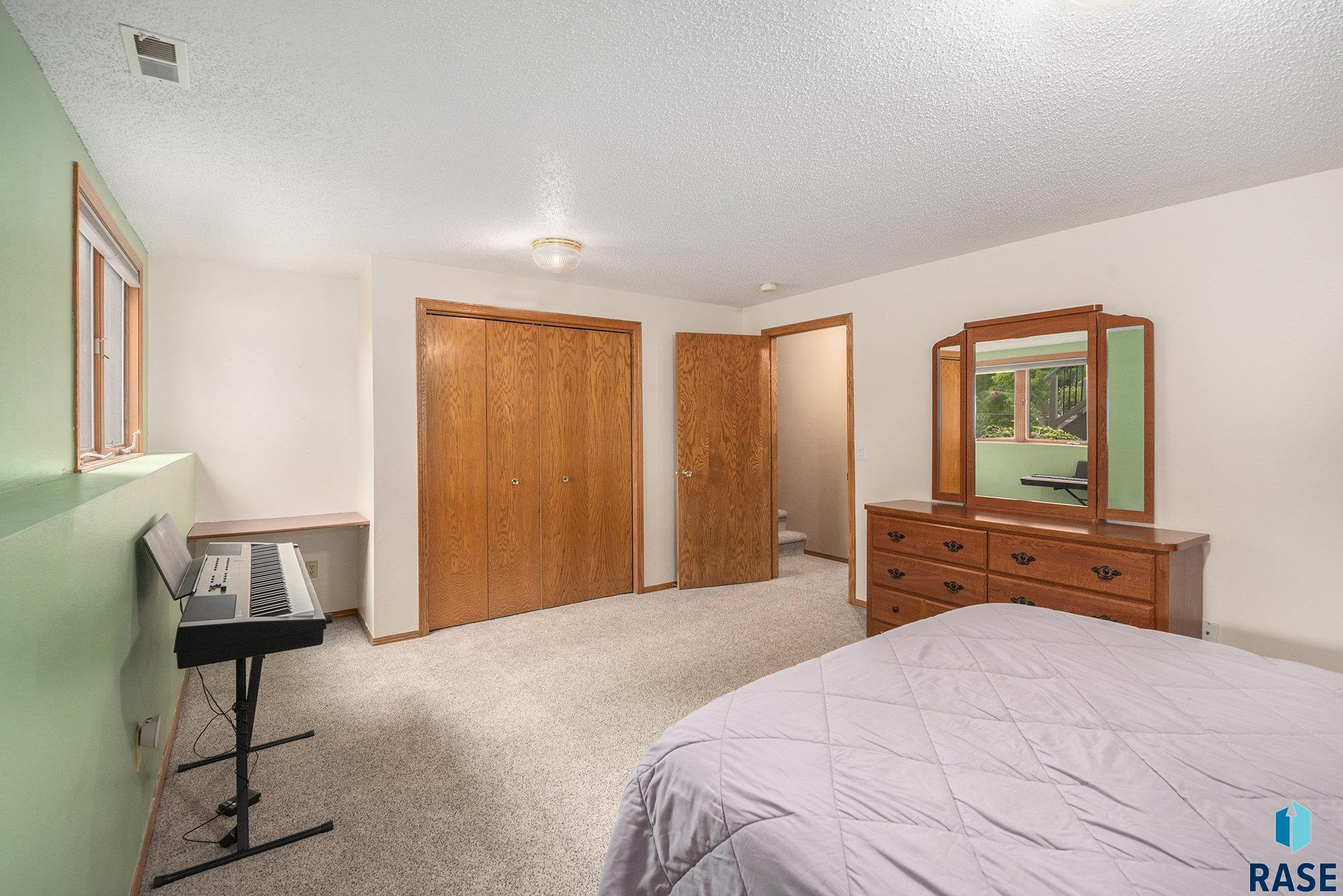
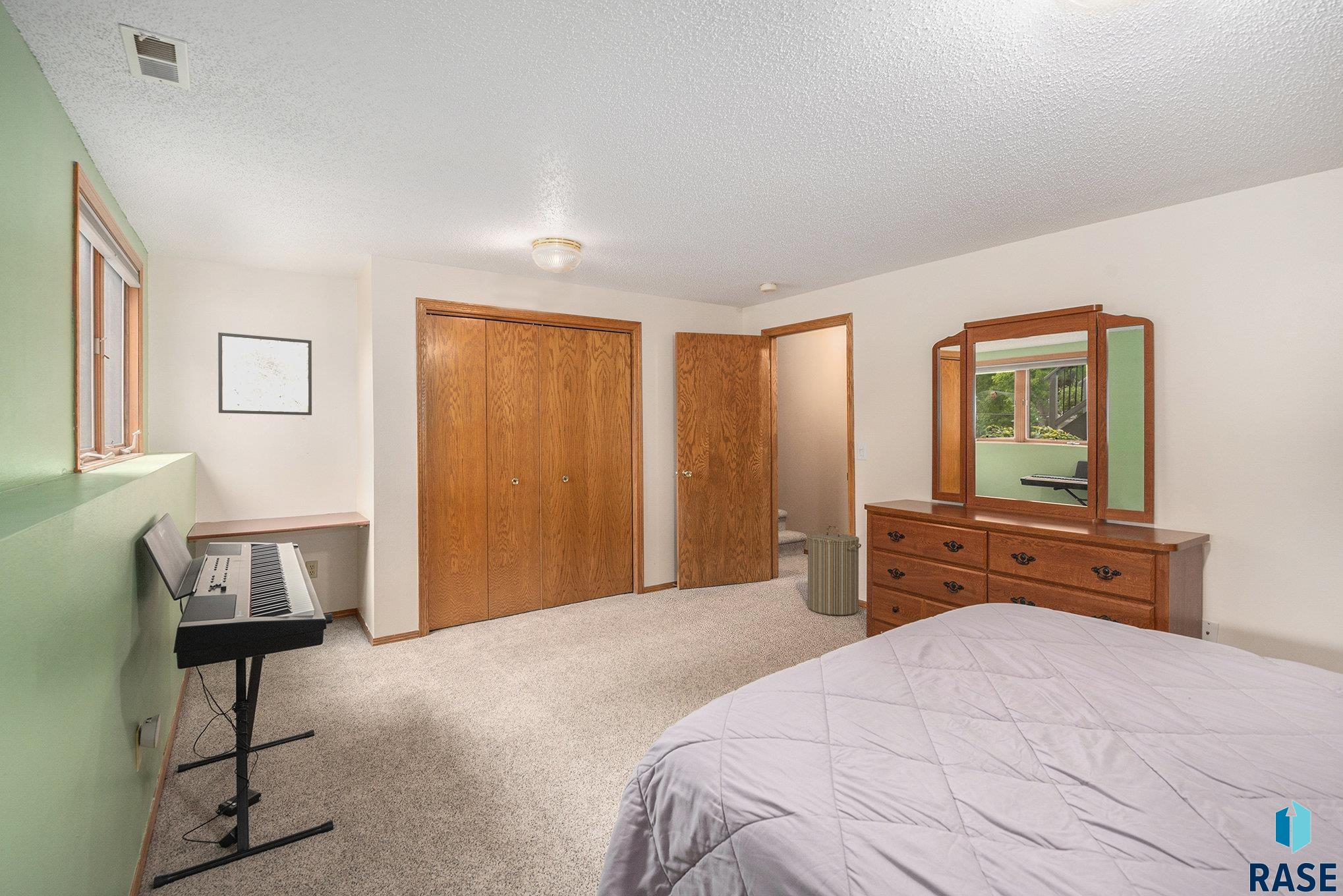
+ laundry hamper [807,524,862,616]
+ wall art [217,332,312,416]
